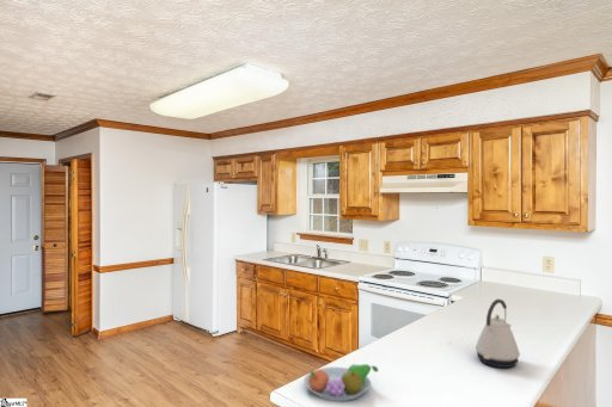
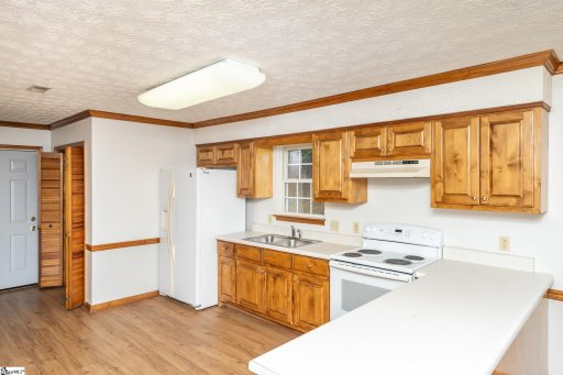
- fruit bowl [302,363,379,402]
- kettle [475,298,521,369]
